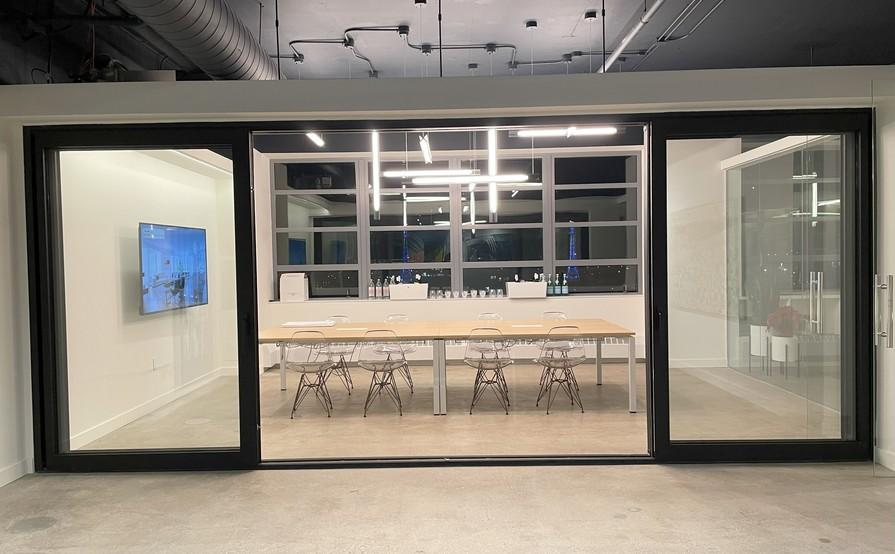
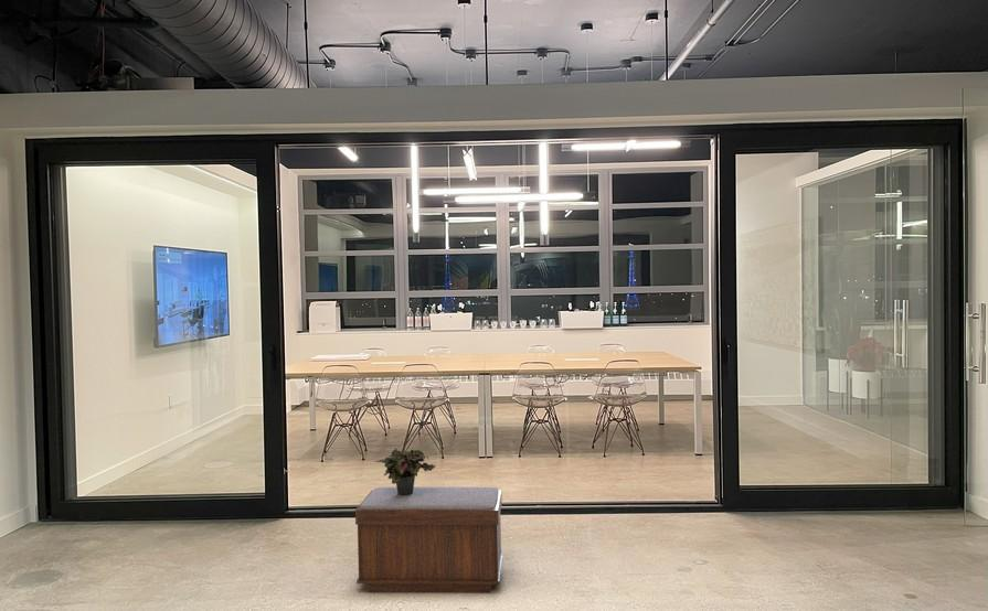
+ potted plant [373,448,436,495]
+ bench [354,486,503,594]
